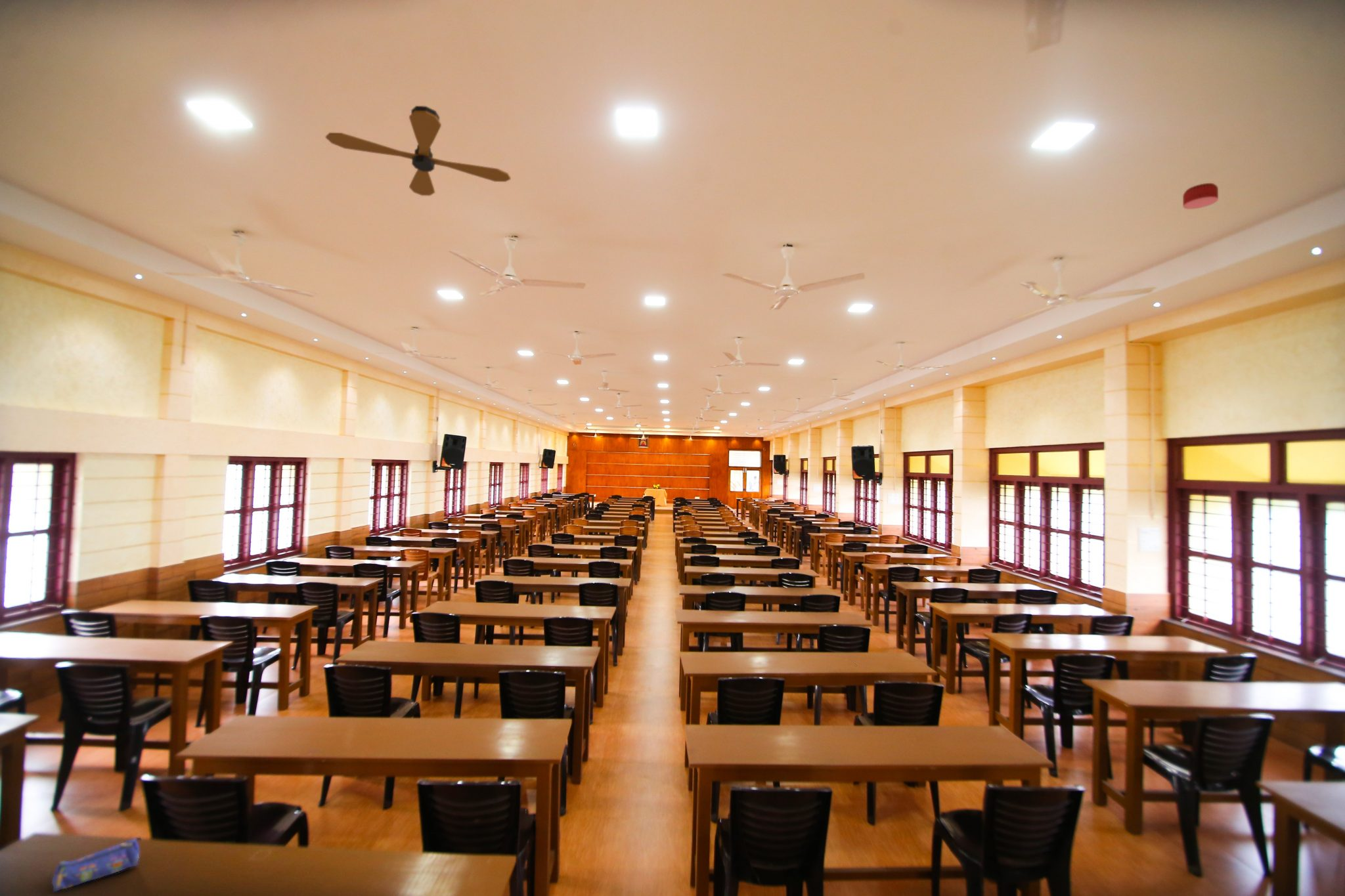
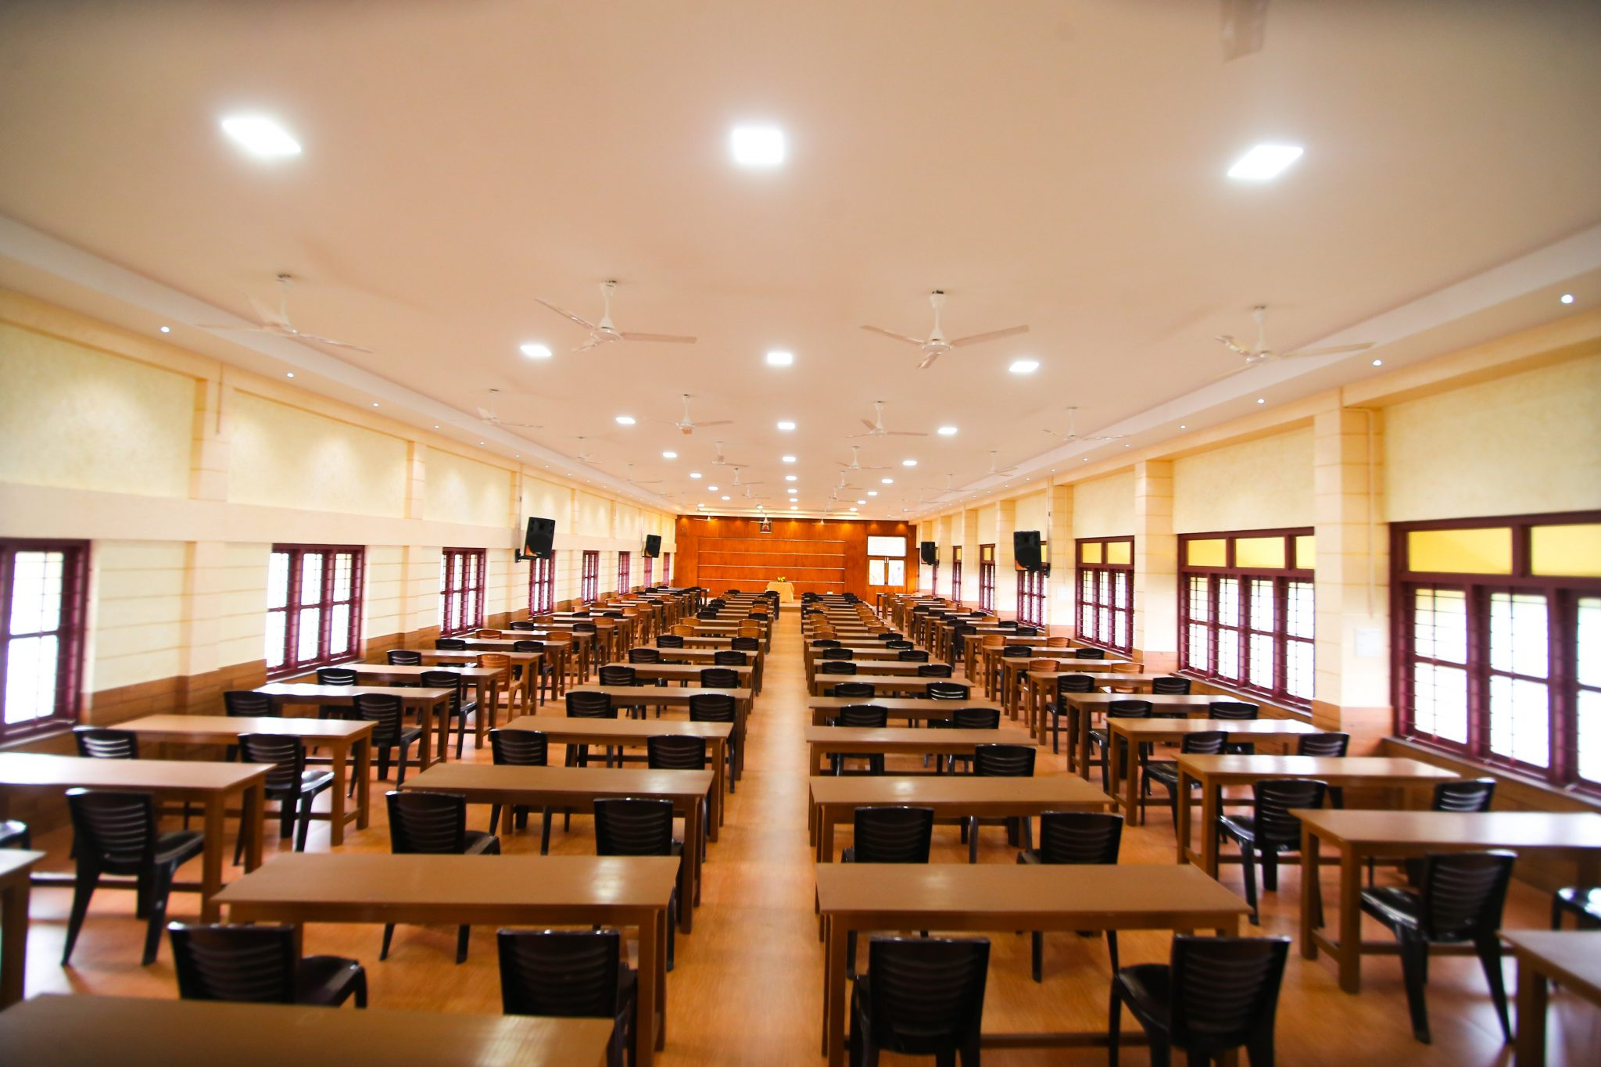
- ceiling fan [325,105,512,196]
- smoke detector [1182,182,1219,210]
- pencil case [51,837,143,893]
